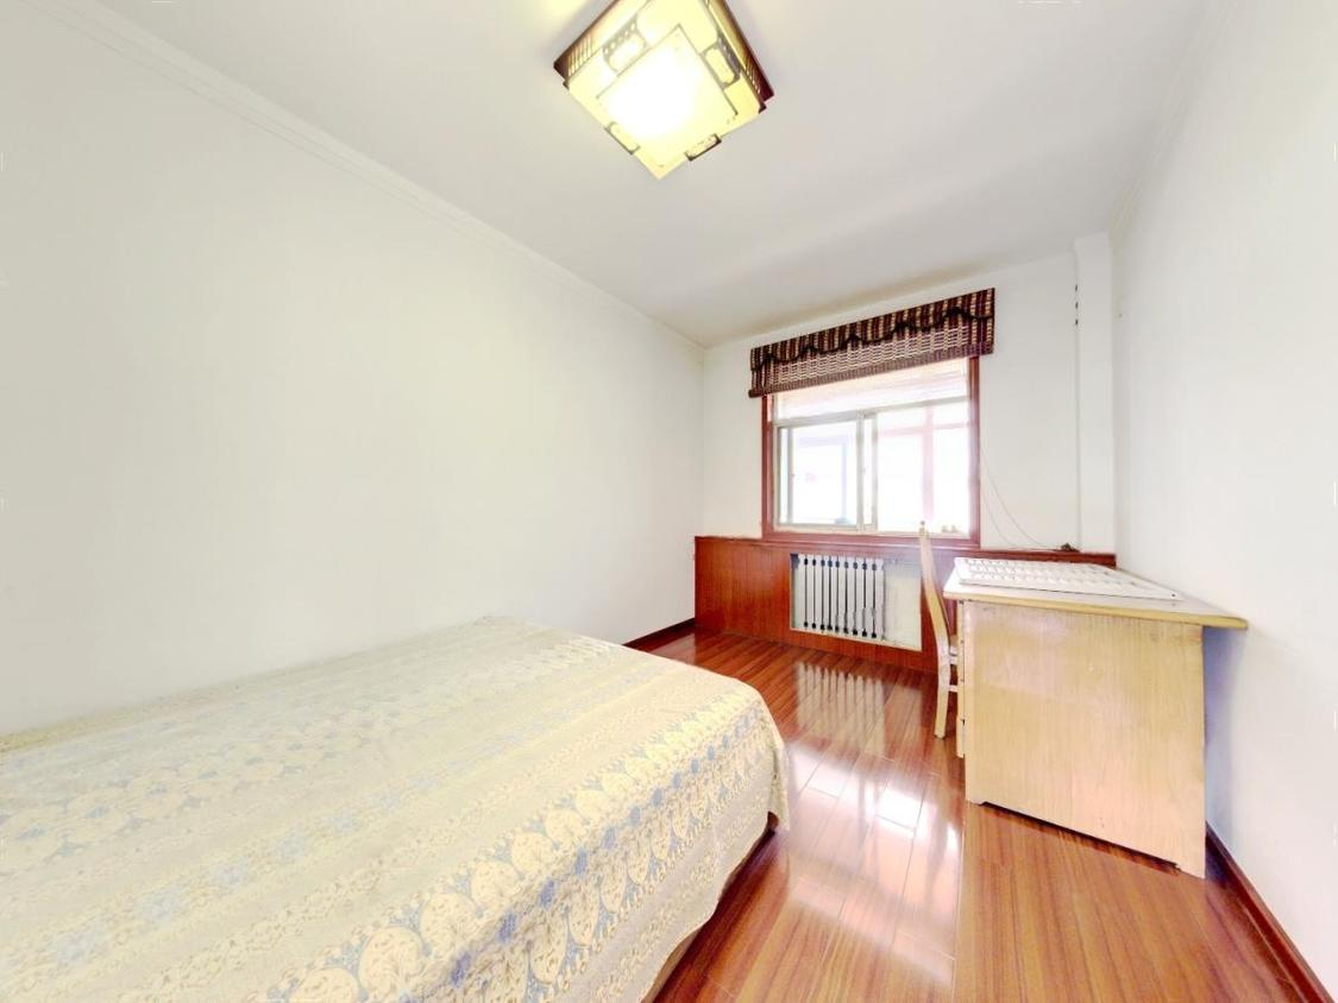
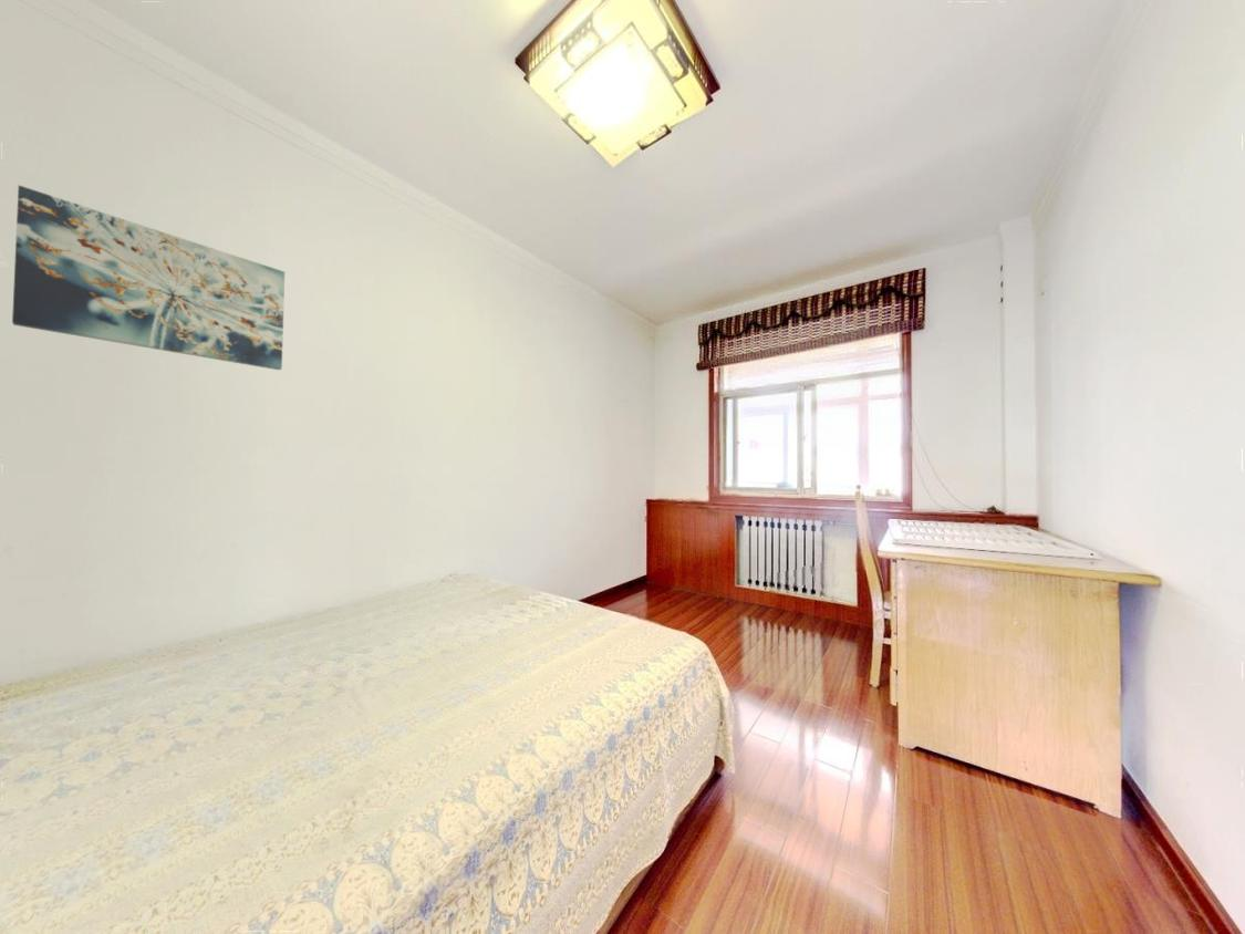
+ wall art [11,184,286,371]
